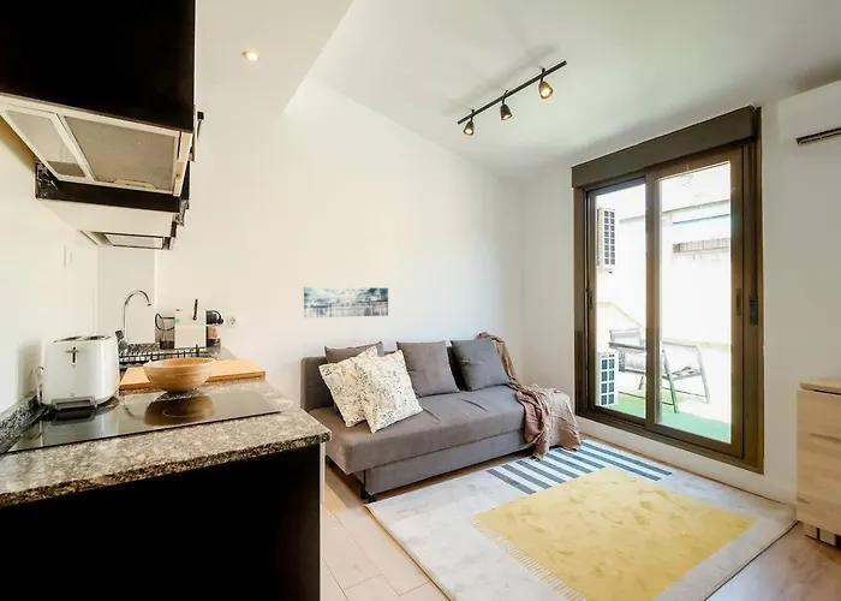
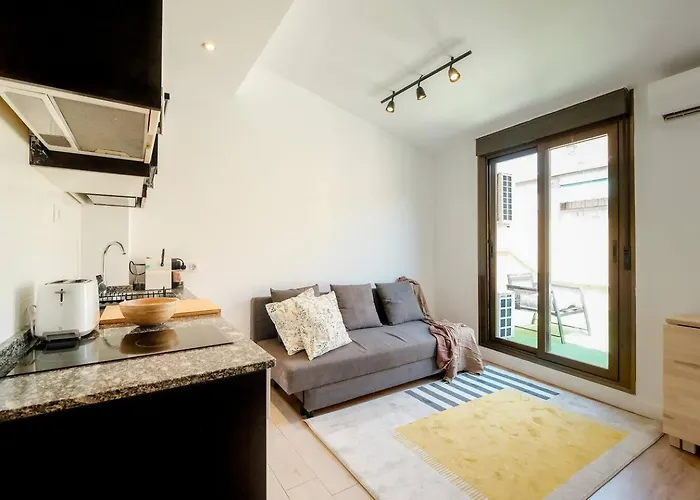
- wall art [303,286,389,319]
